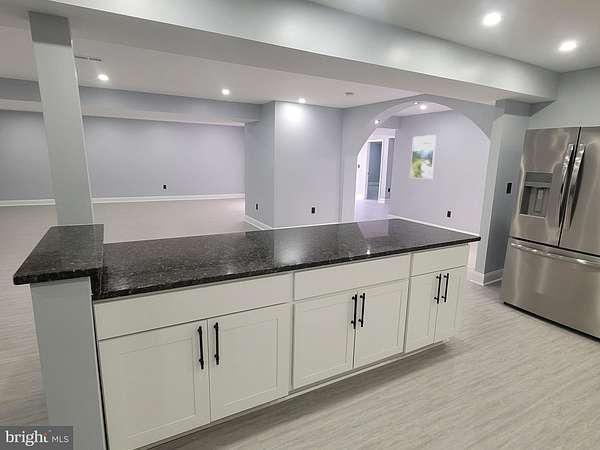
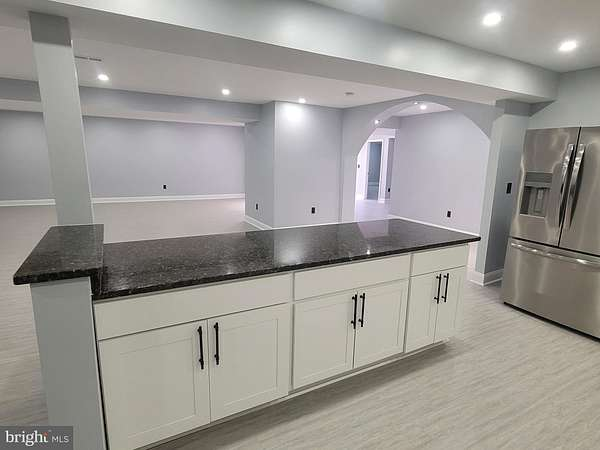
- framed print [409,134,437,180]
